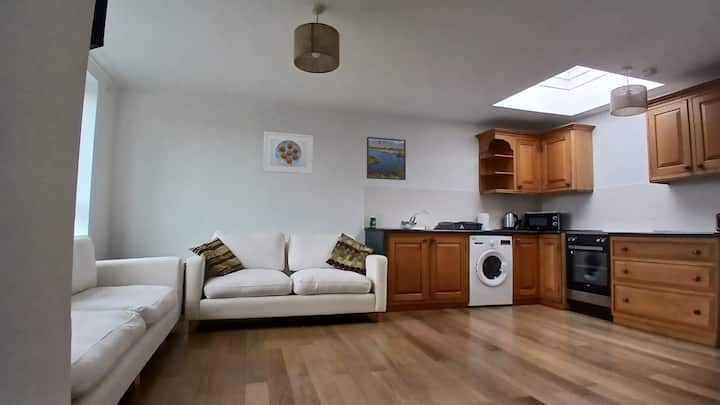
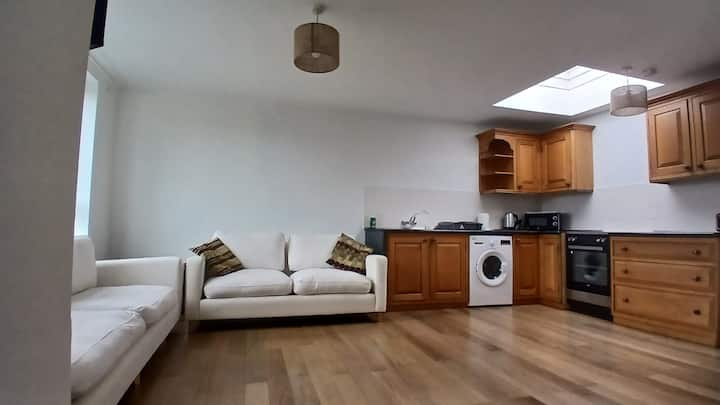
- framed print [366,136,407,181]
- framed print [262,131,314,175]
